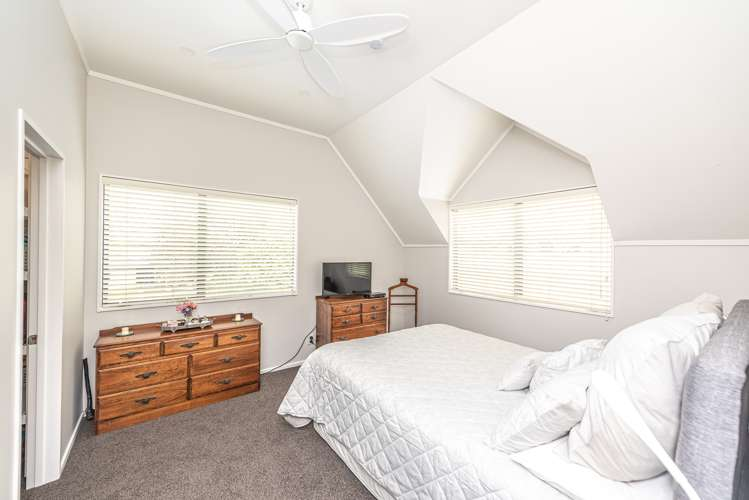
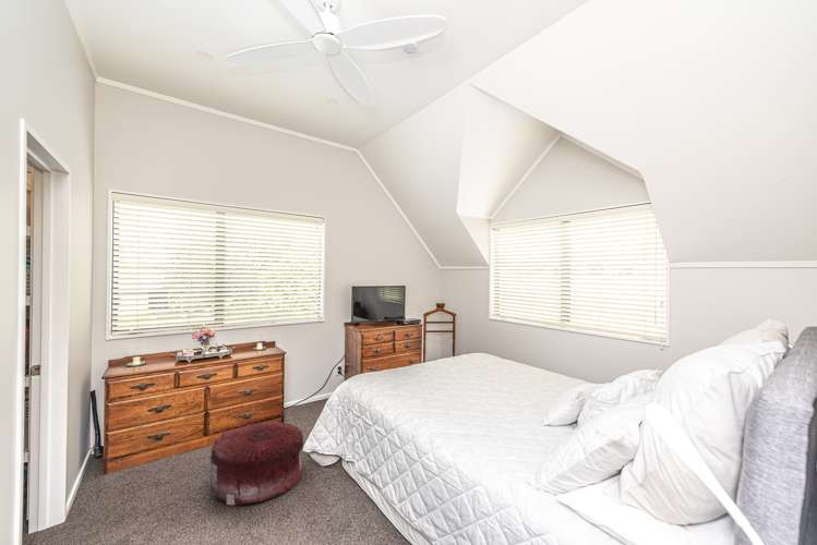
+ pouf [209,420,304,506]
